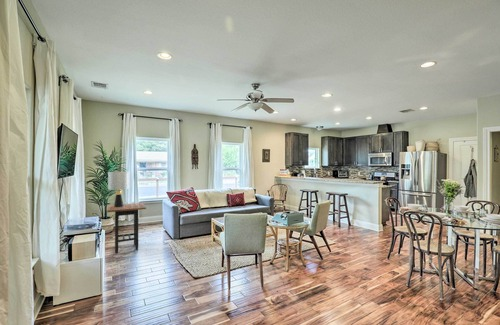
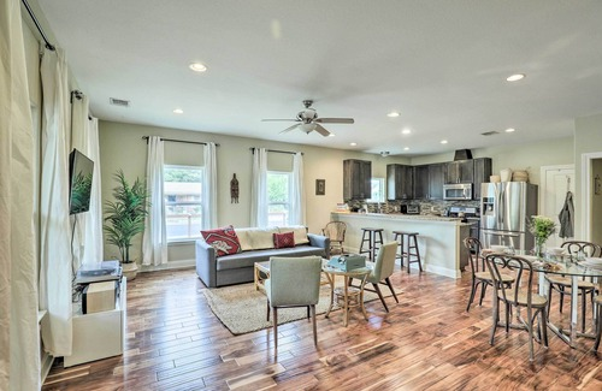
- side table [106,202,147,254]
- lamp [107,171,130,207]
